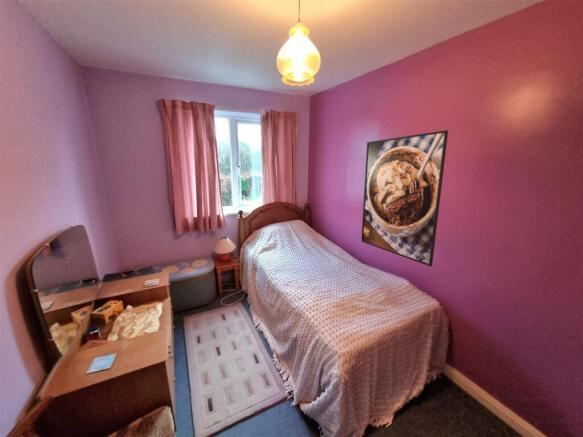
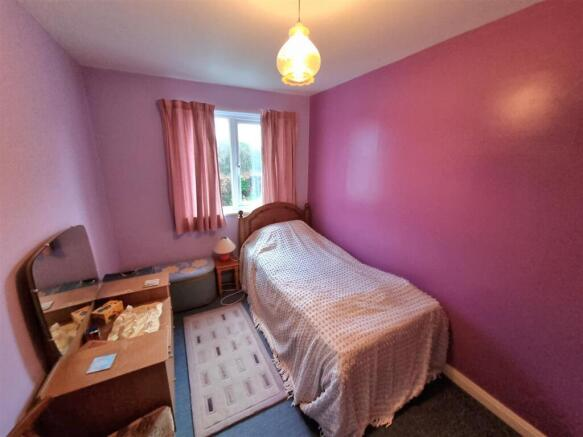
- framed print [360,129,449,268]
